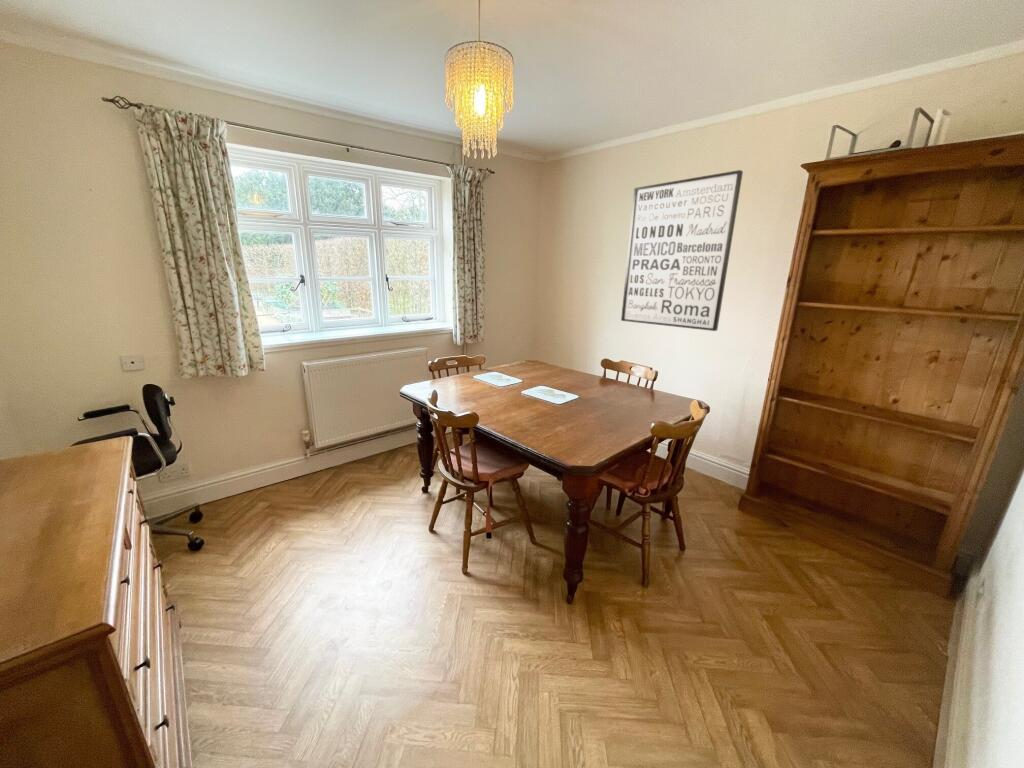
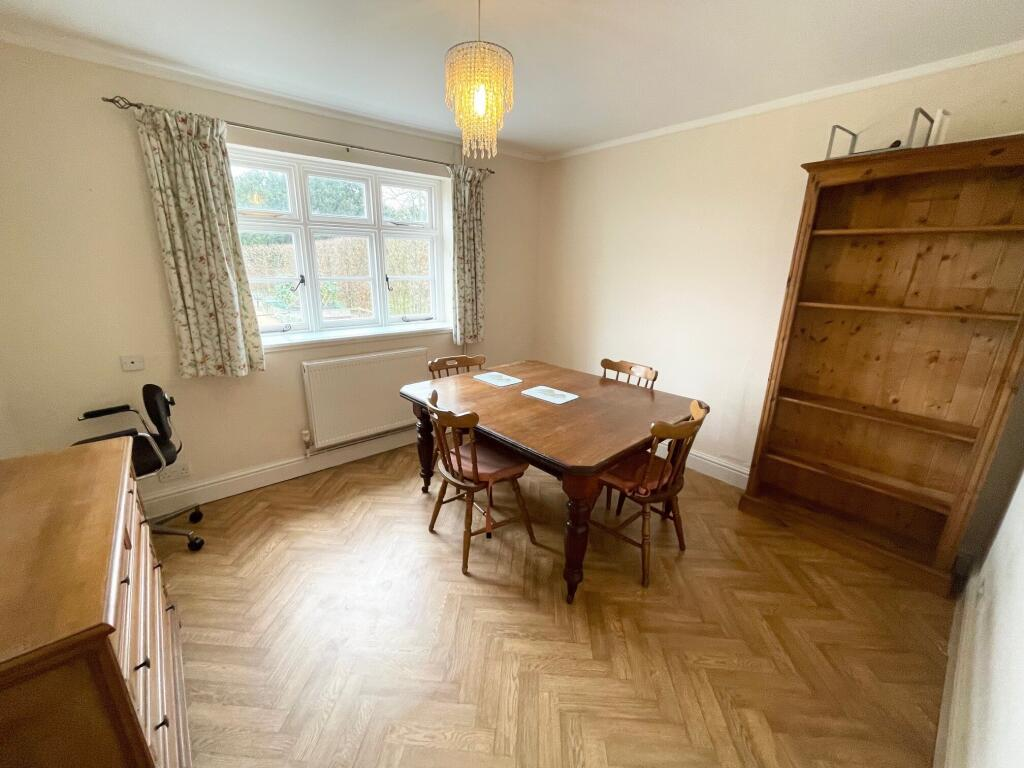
- wall art [620,169,744,332]
